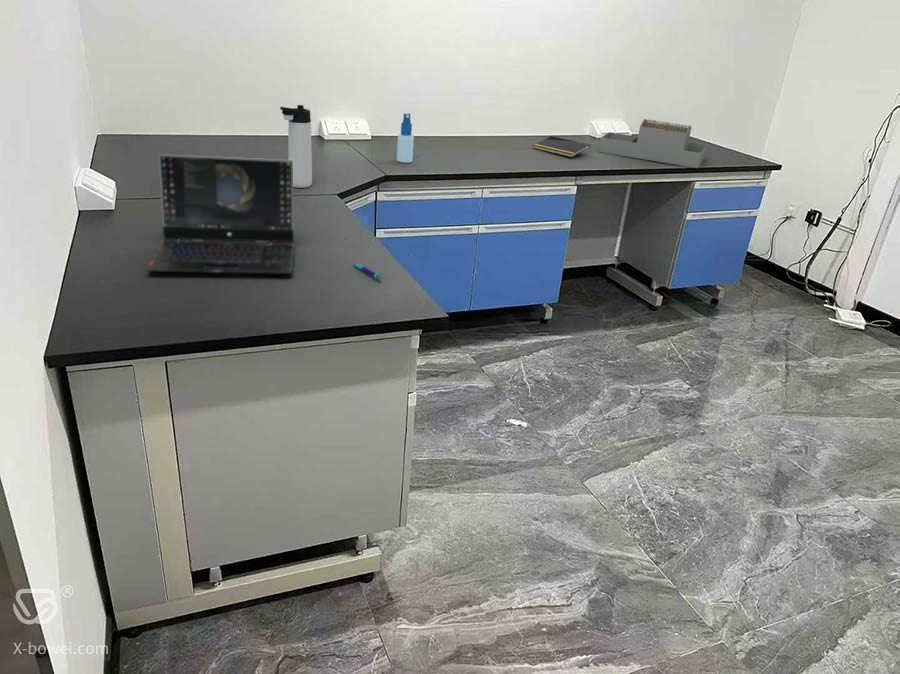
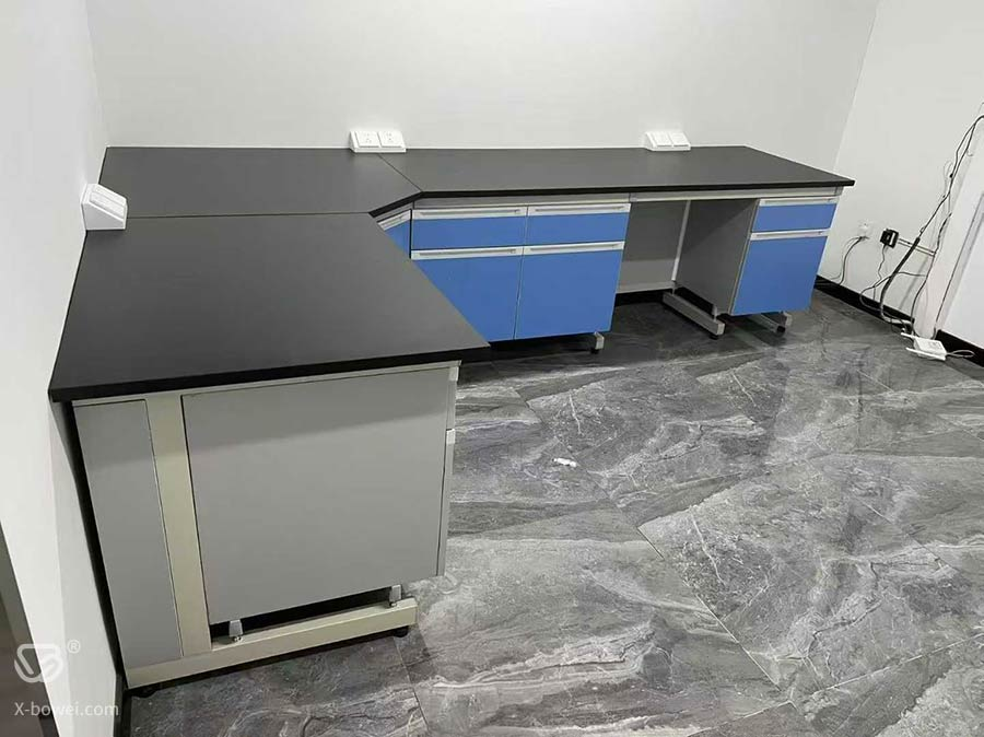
- spray bottle [396,112,415,164]
- laptop computer [145,153,295,275]
- thermos bottle [279,104,313,189]
- architectural model [597,118,708,169]
- pen [352,262,383,280]
- notepad [532,135,591,158]
